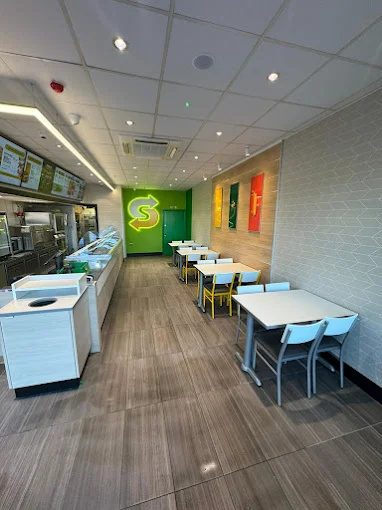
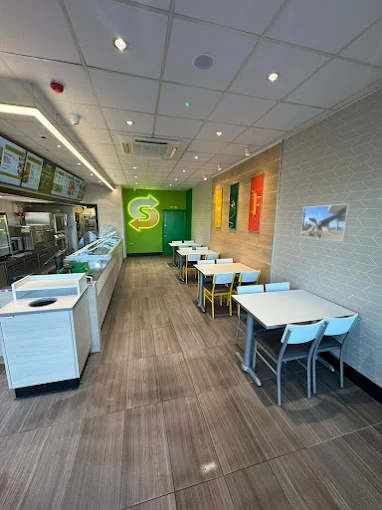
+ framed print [300,203,351,242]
